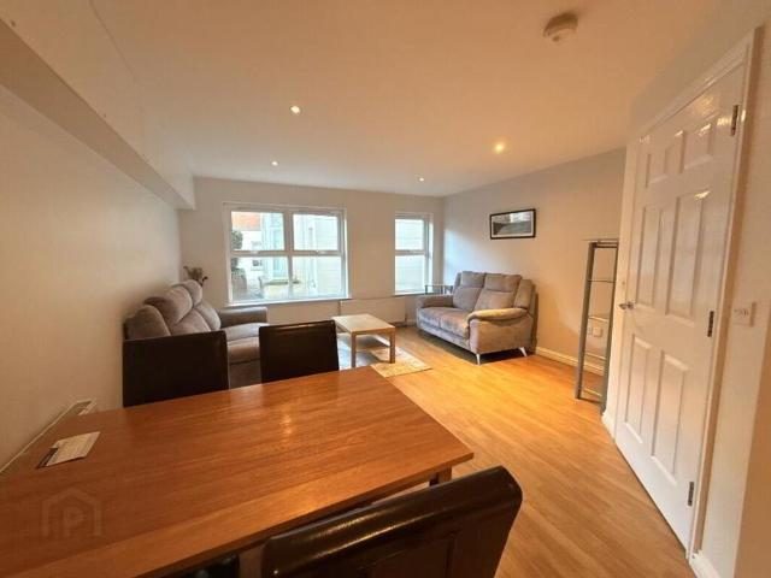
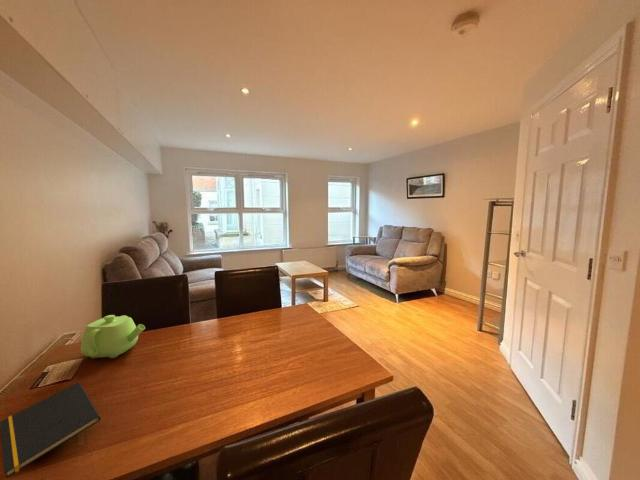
+ notepad [0,381,102,479]
+ teapot [80,314,146,359]
